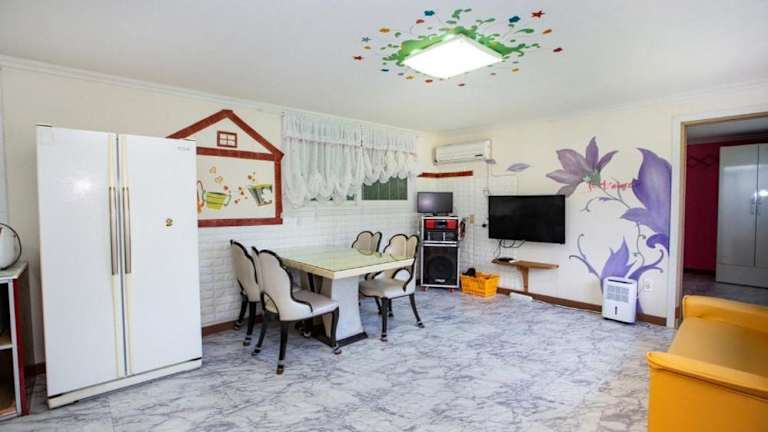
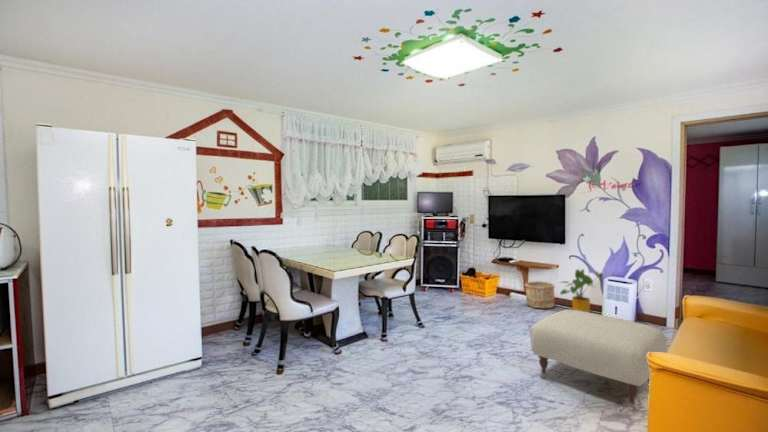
+ house plant [559,268,604,313]
+ wooden bucket [524,280,556,310]
+ ottoman [529,309,668,411]
